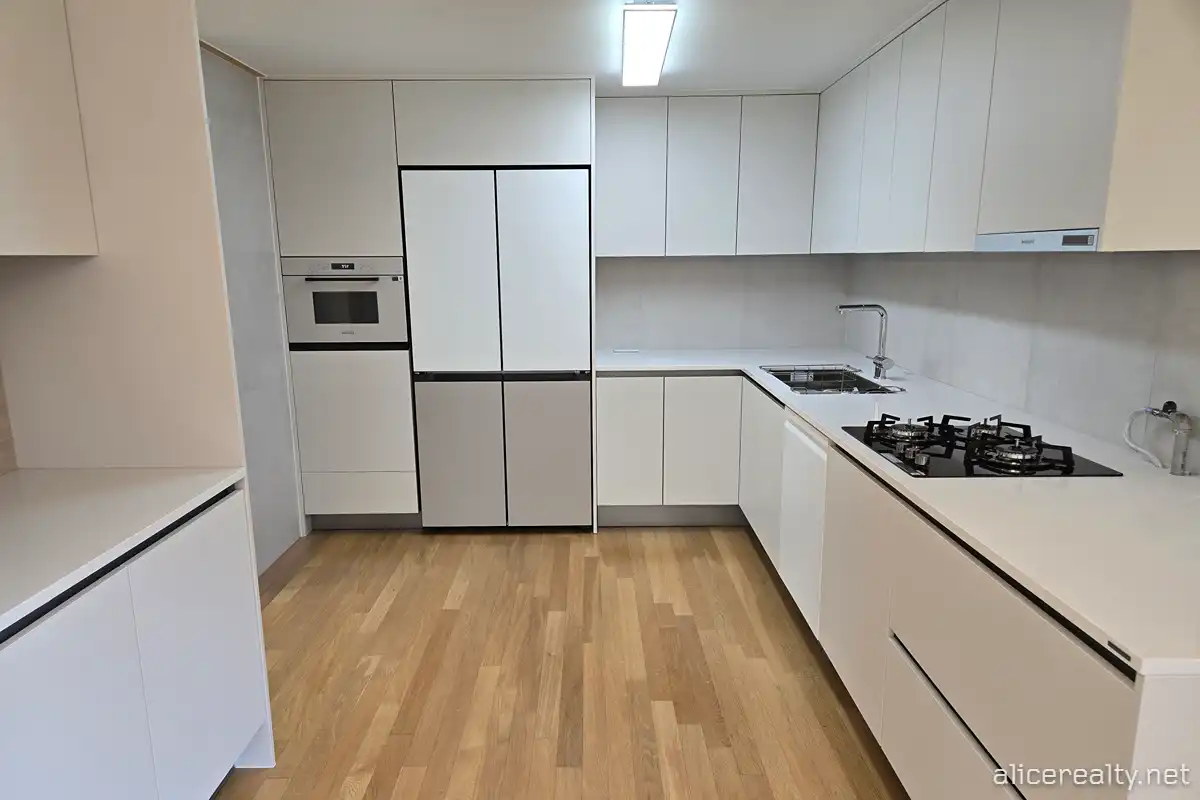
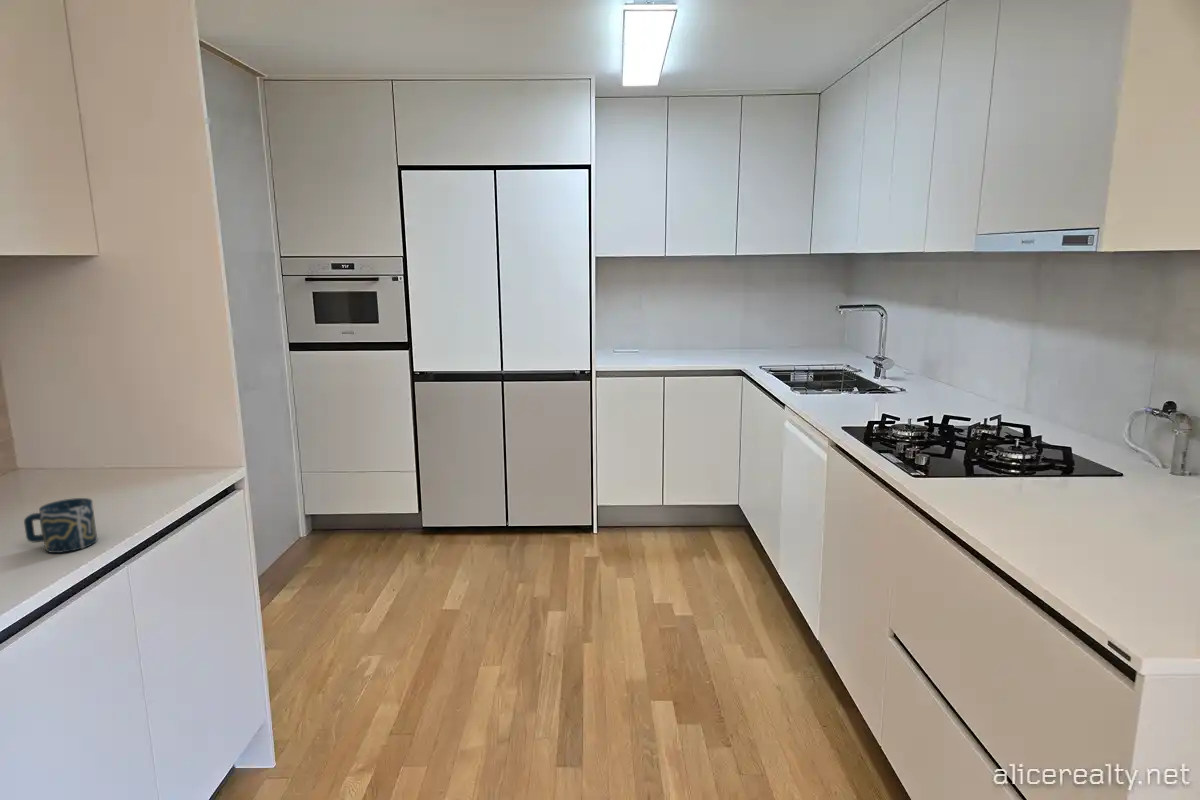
+ cup [23,497,98,554]
